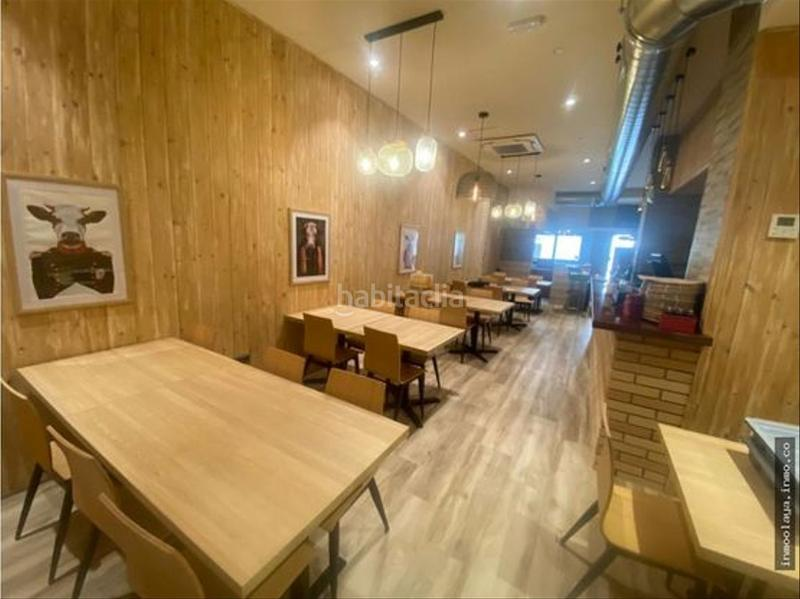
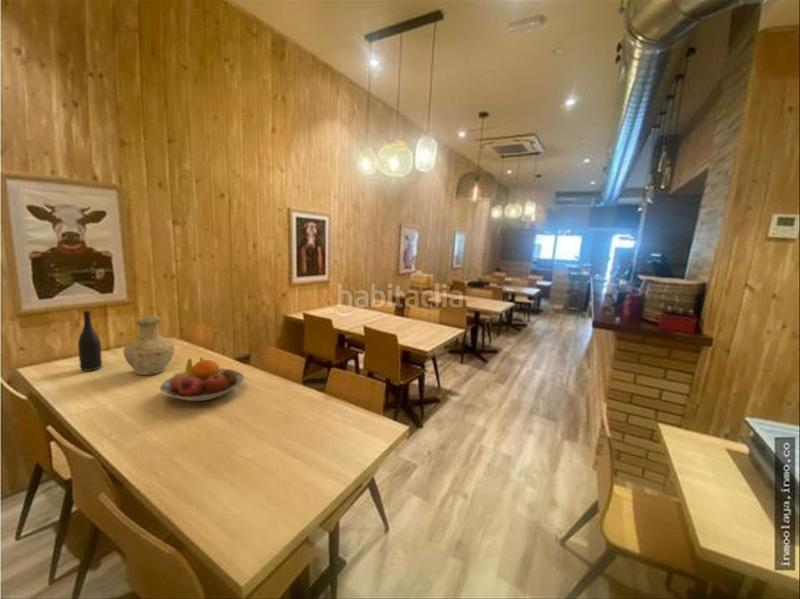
+ vase [122,316,176,376]
+ fruit bowl [159,357,245,402]
+ wine bottle [77,310,103,372]
